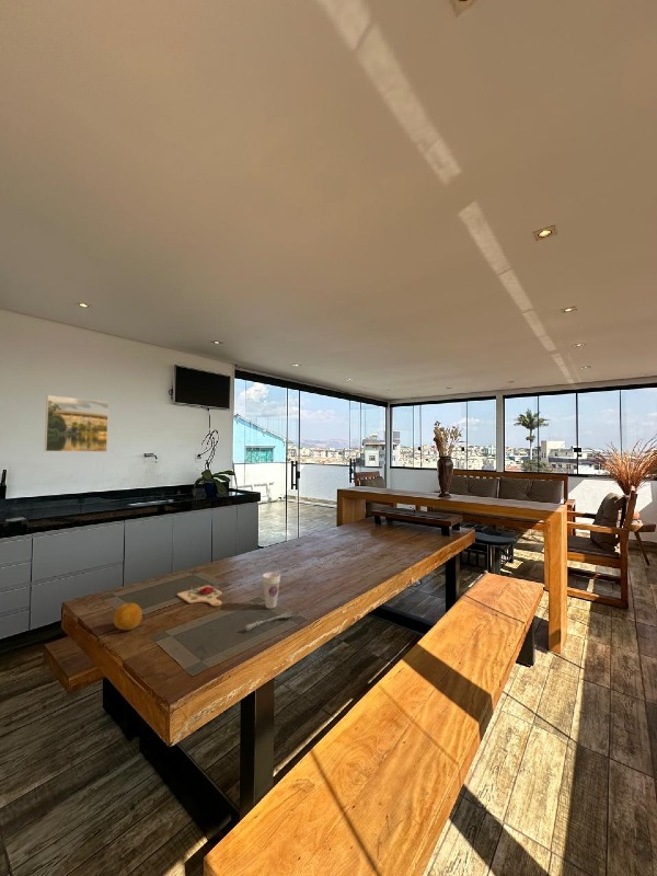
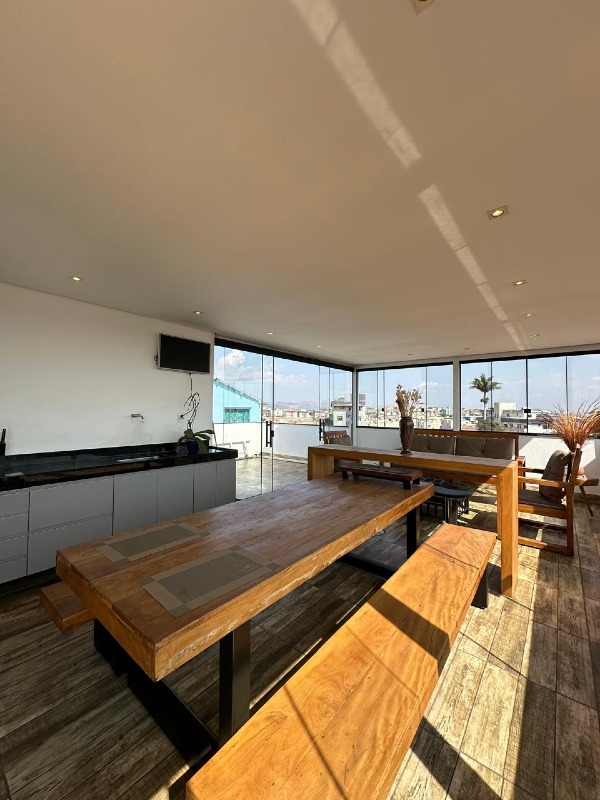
- soupspoon [244,610,297,632]
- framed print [44,394,110,453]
- cutting board [176,584,223,607]
- cup [262,572,281,610]
- fruit [113,602,143,631]
